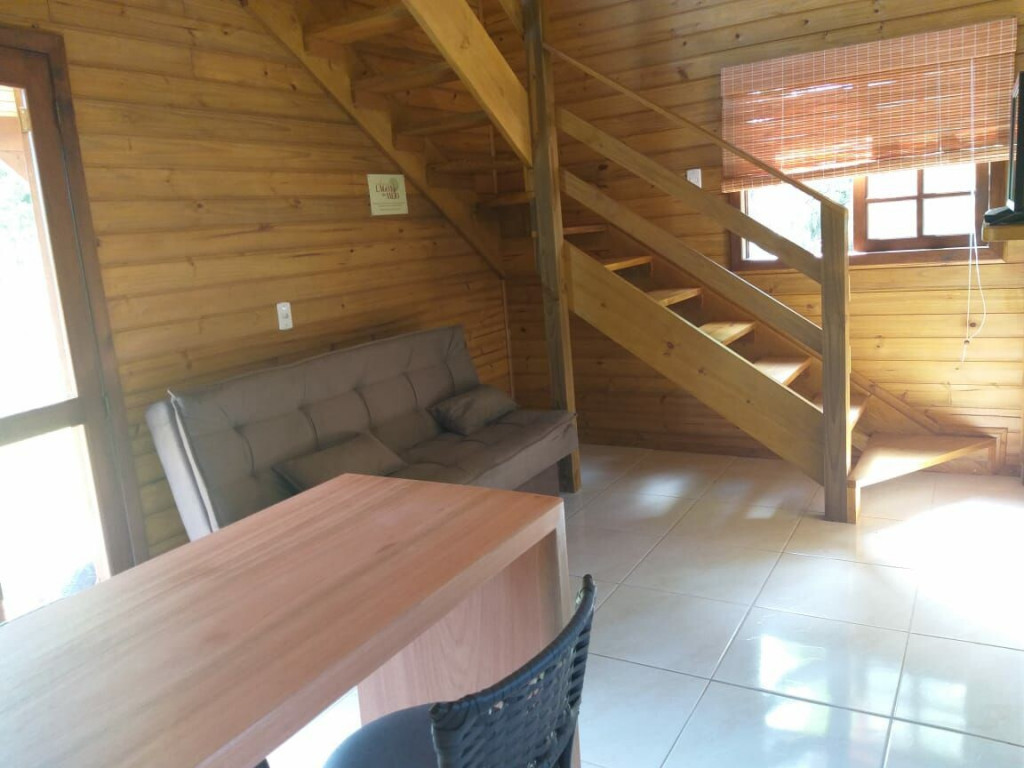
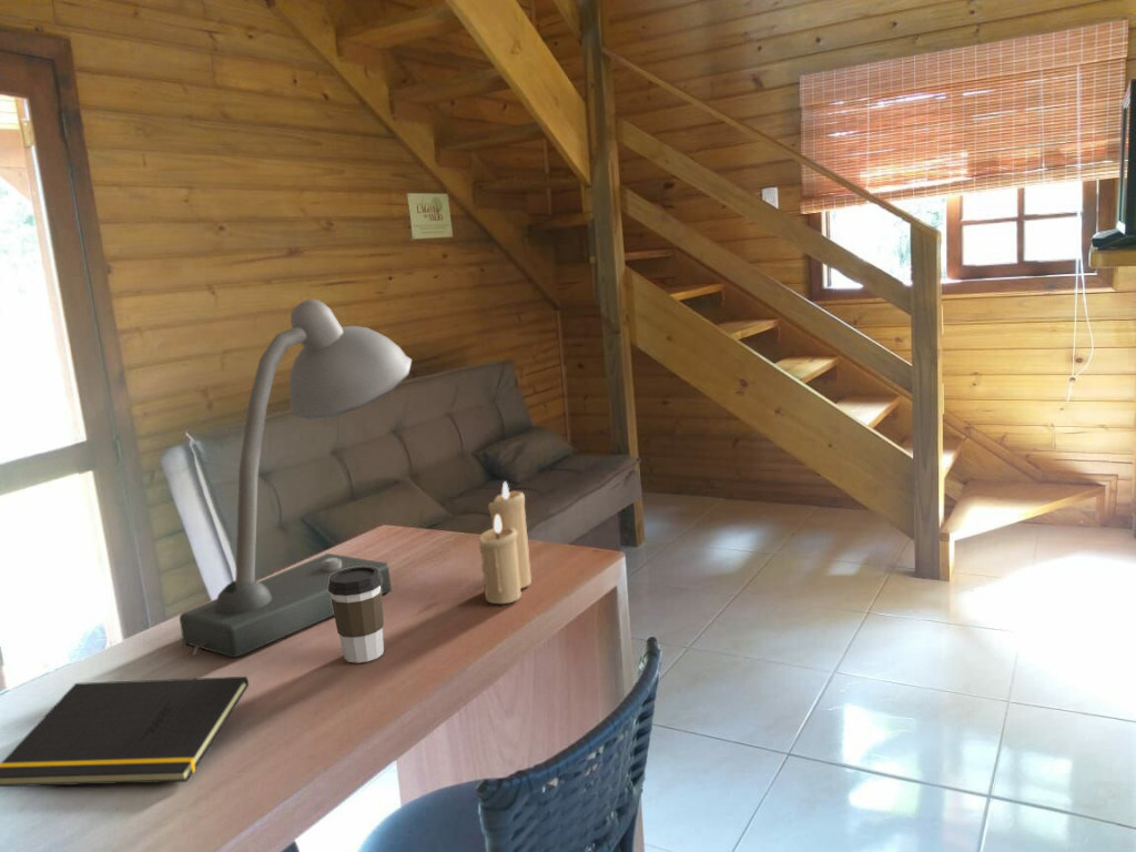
+ notepad [0,676,250,788]
+ candle [477,480,532,605]
+ coffee cup [328,566,385,663]
+ desk lamp [179,298,413,658]
